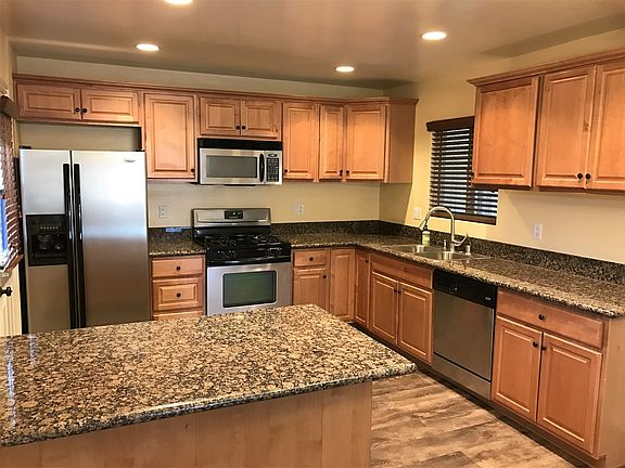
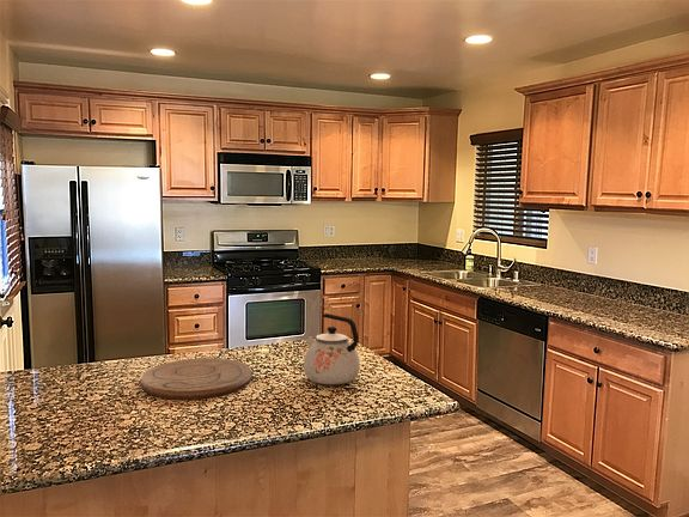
+ kettle [303,312,361,385]
+ cutting board [140,357,252,401]
